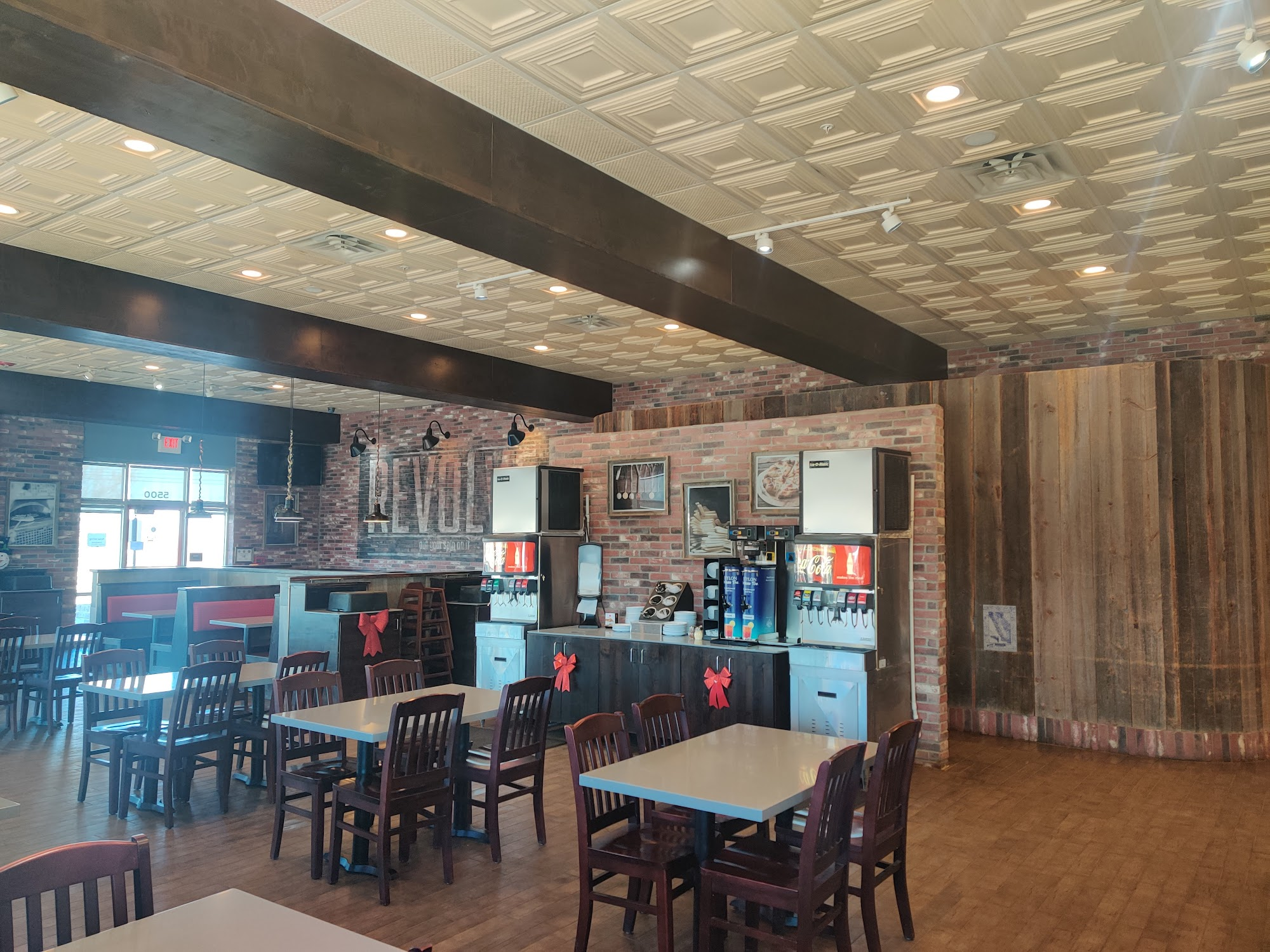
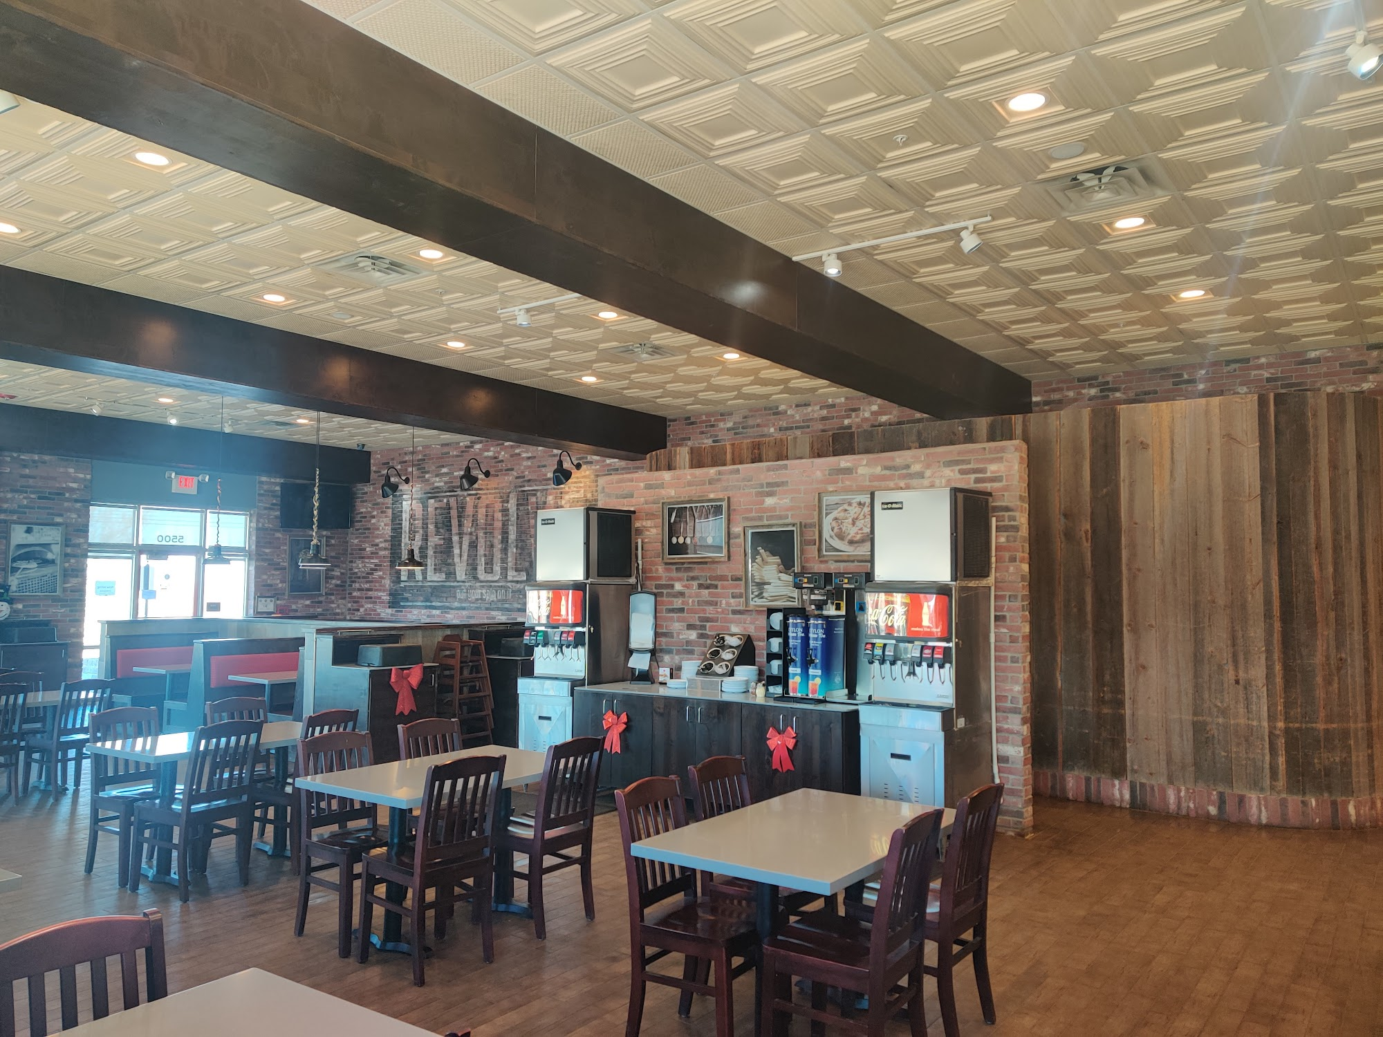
- wall art [982,604,1018,652]
